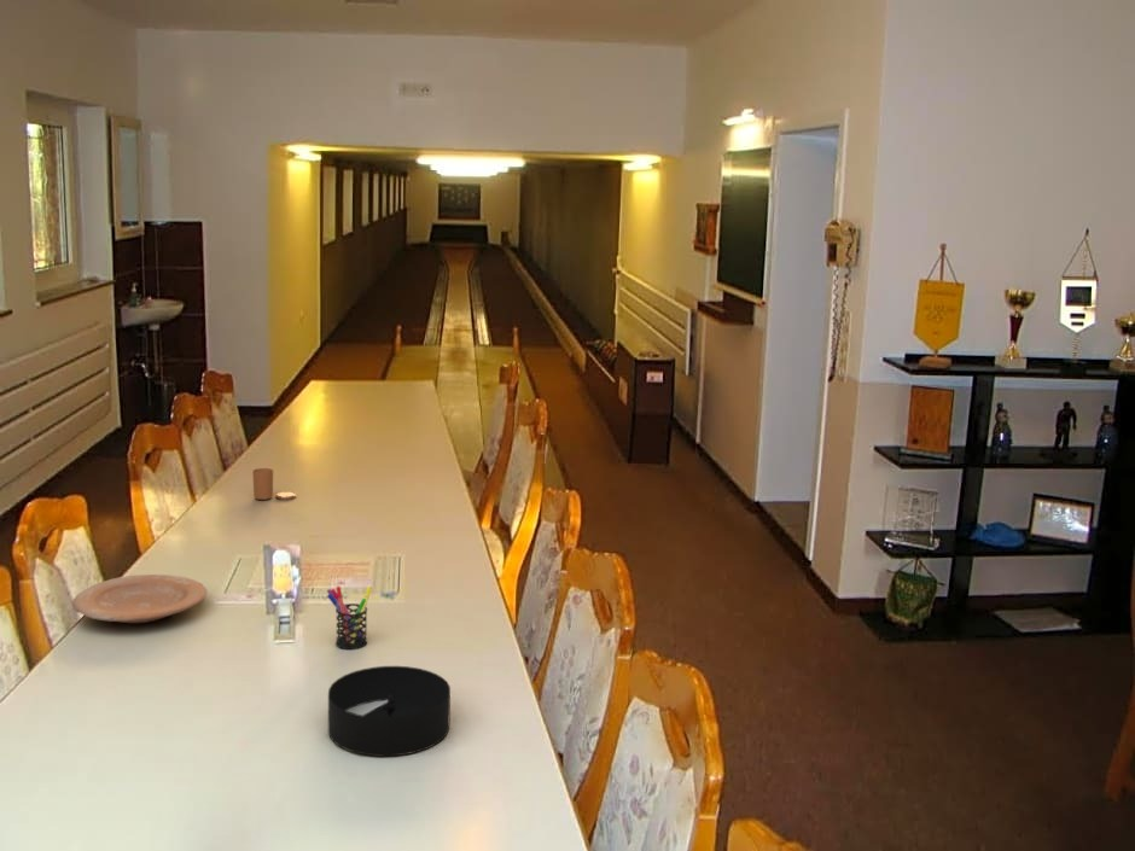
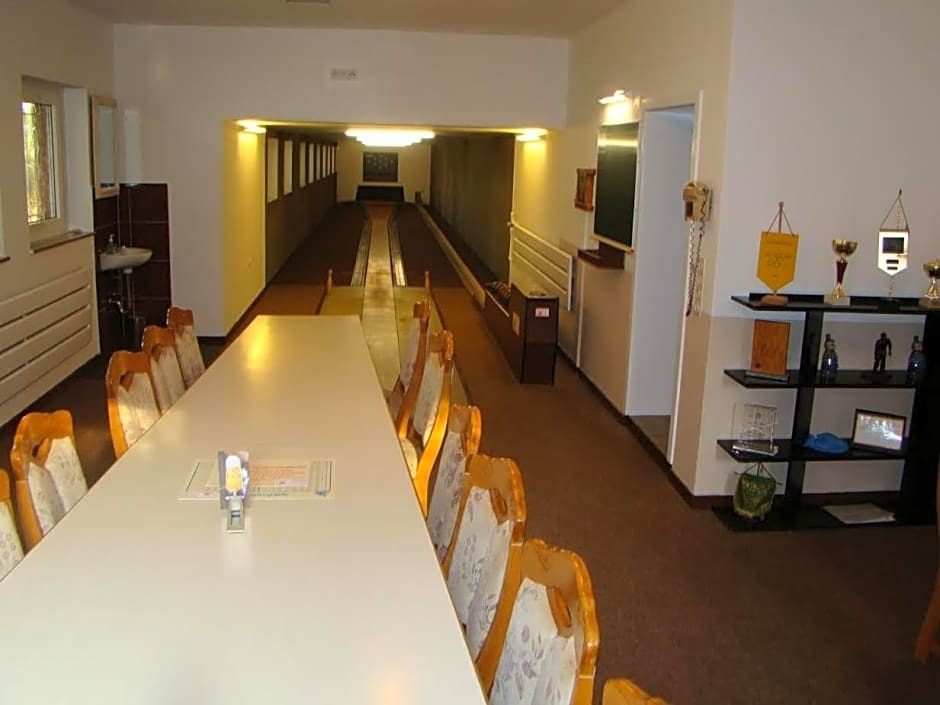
- plate [71,573,208,624]
- ashtray [327,665,452,758]
- pen holder [326,585,373,651]
- candle [251,467,297,501]
